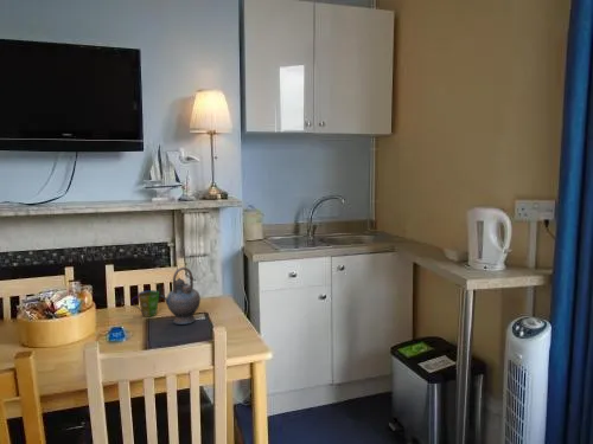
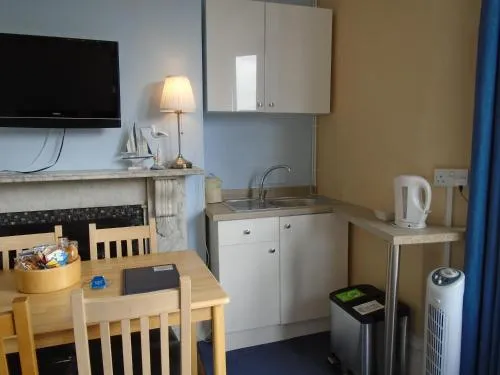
- cup [130,289,160,318]
- teapot [159,266,202,326]
